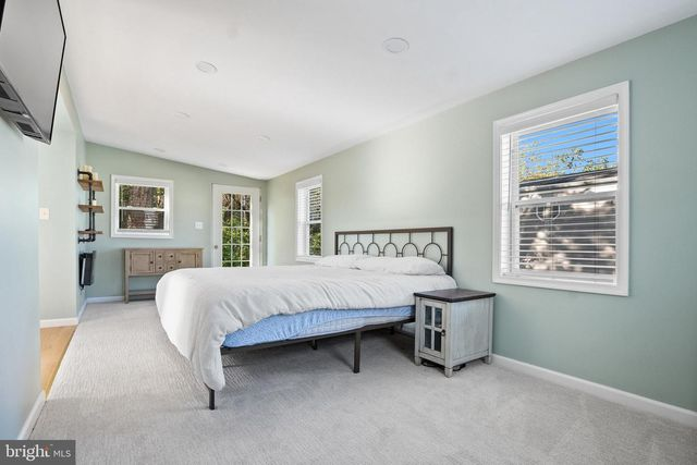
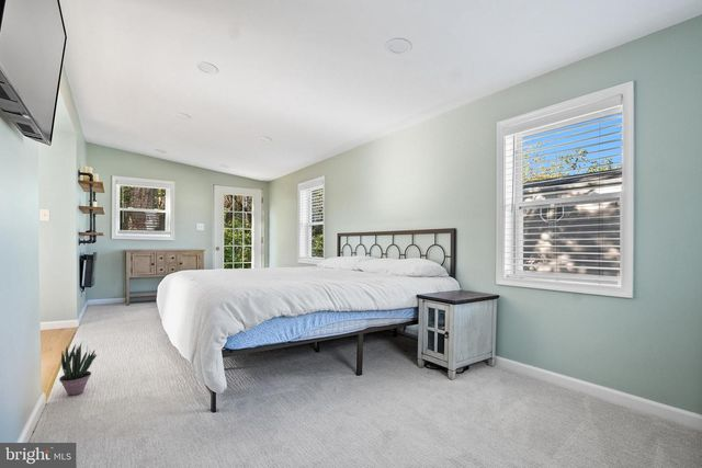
+ potted plant [58,342,98,397]
